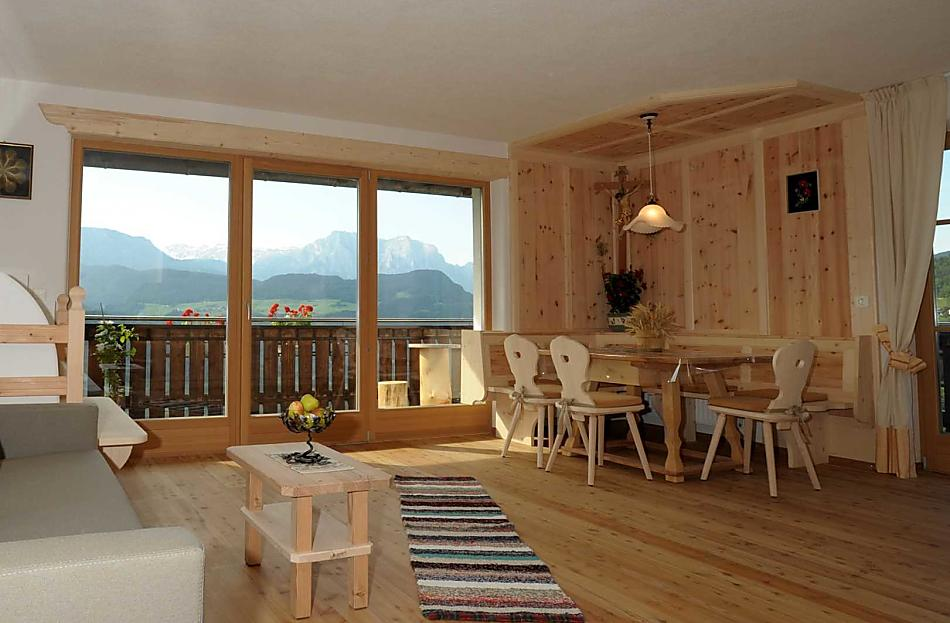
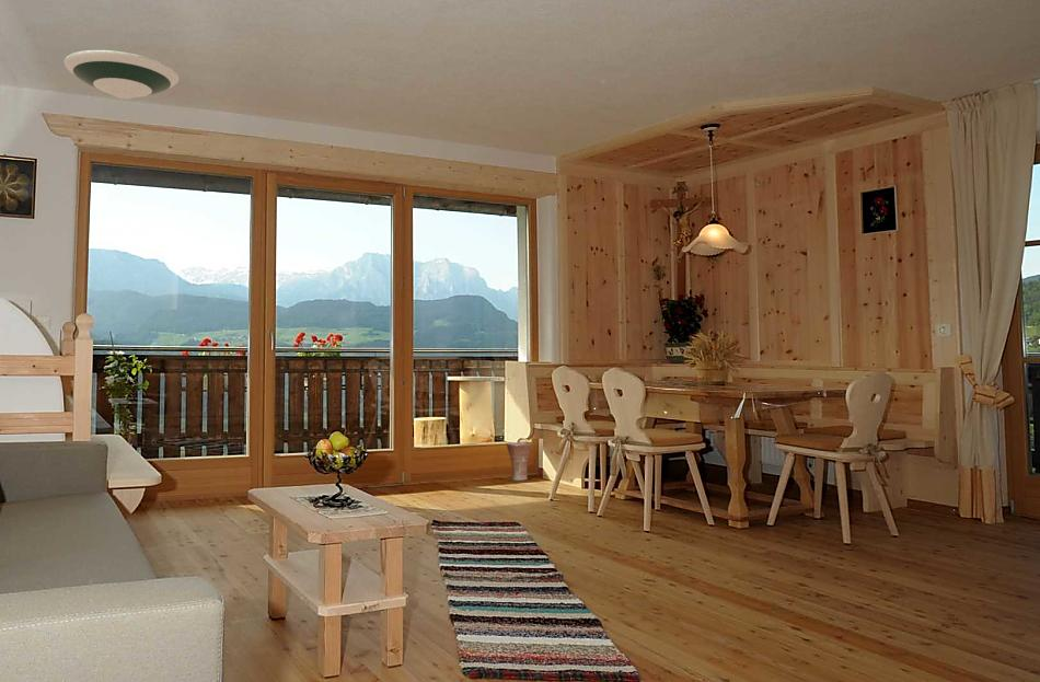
+ vase [505,441,533,482]
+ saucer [62,49,180,100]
